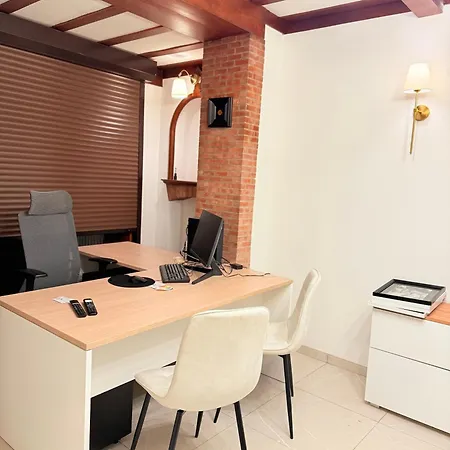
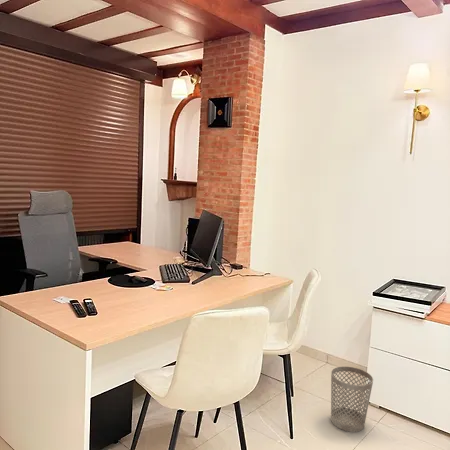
+ wastebasket [330,365,374,433]
